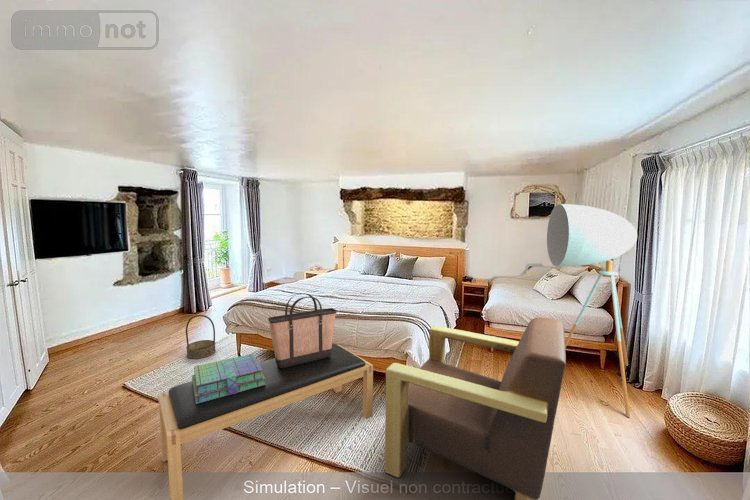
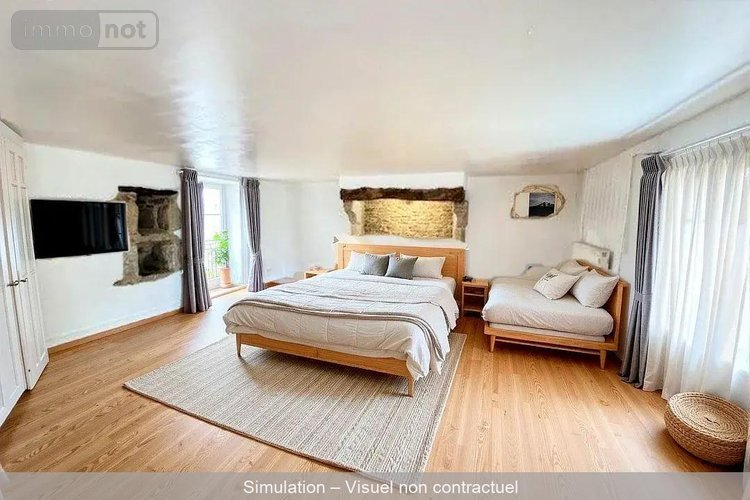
- armchair [384,316,567,500]
- floor lamp [546,203,638,418]
- stack of books [191,353,265,404]
- bench [157,343,374,500]
- shopping bag [267,292,338,369]
- basket [185,314,216,360]
